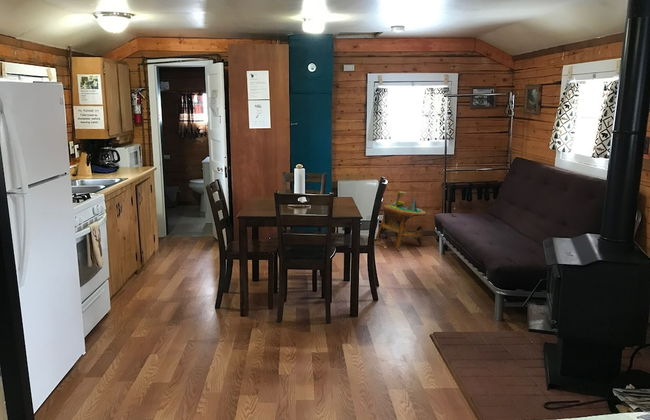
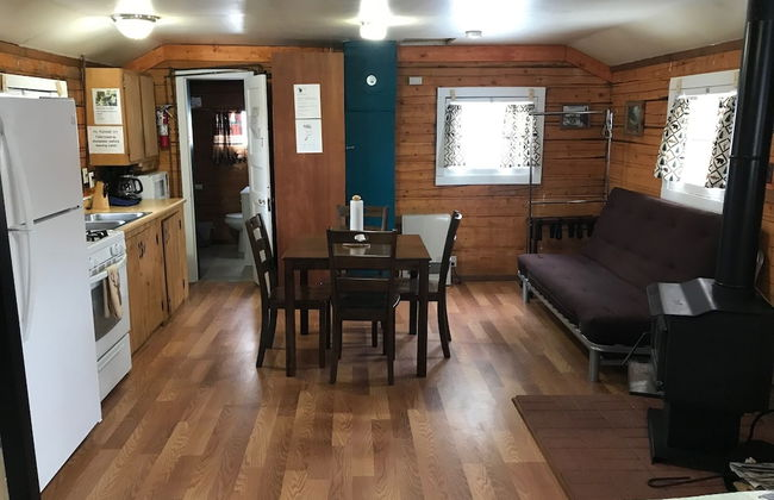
- side table [374,190,427,250]
